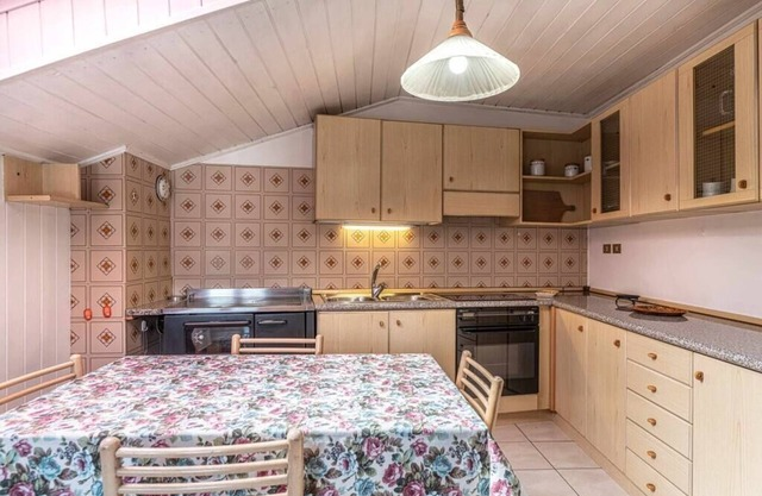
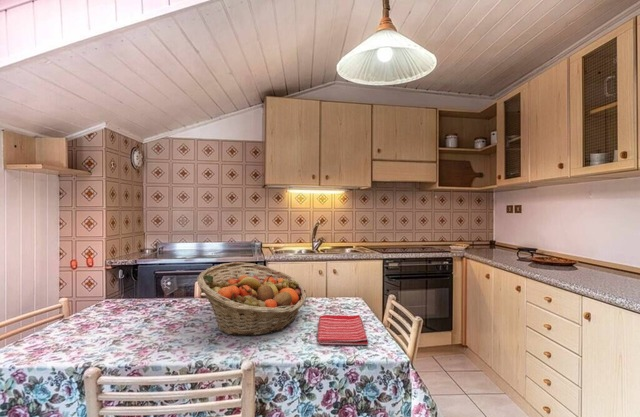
+ fruit basket [196,261,308,337]
+ dish towel [317,314,369,346]
